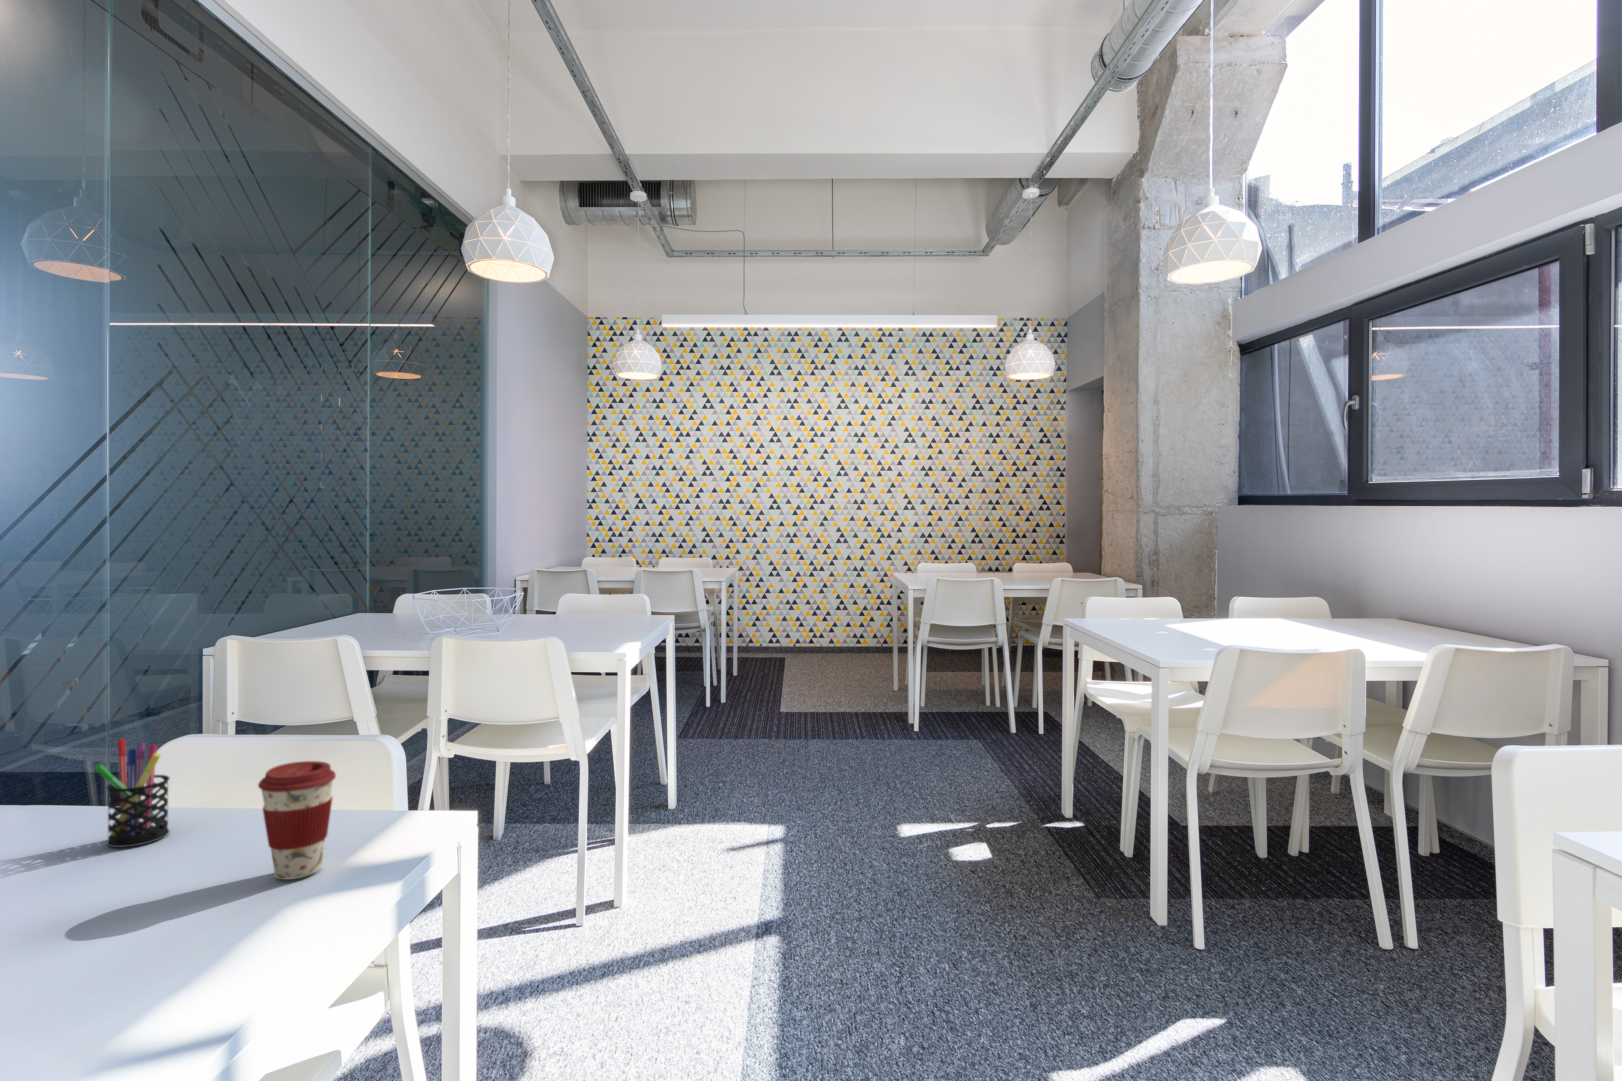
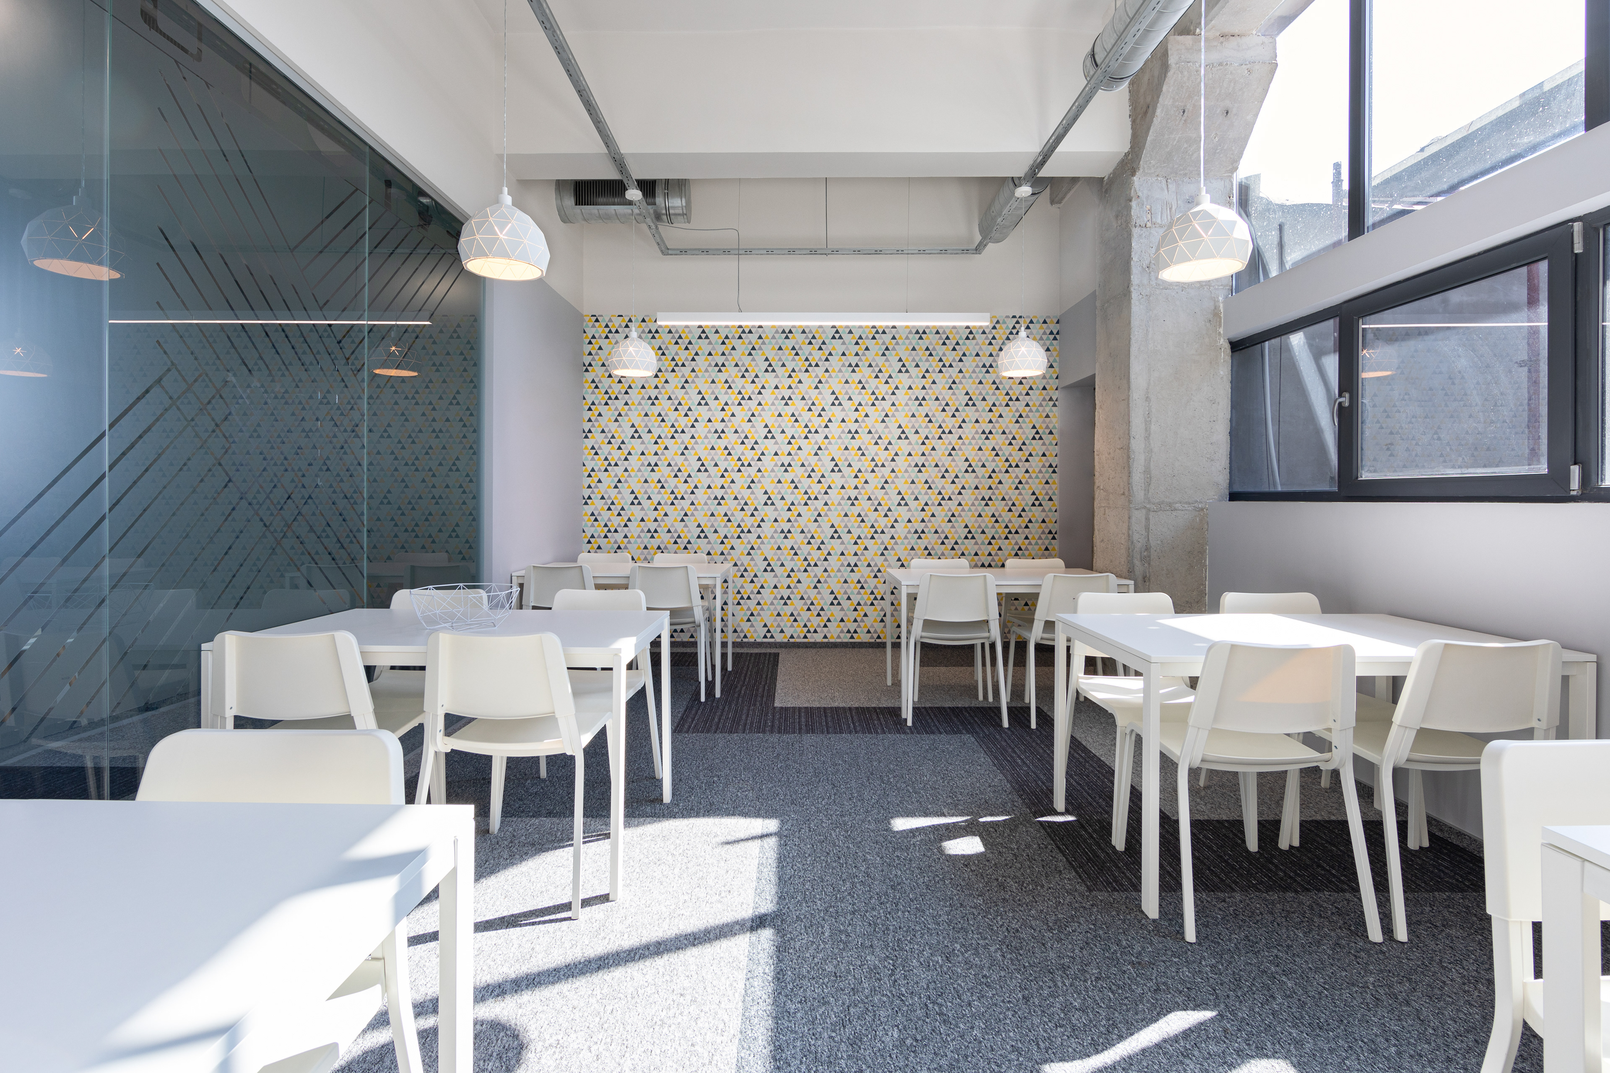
- pen holder [94,738,170,847]
- coffee cup [258,760,337,880]
